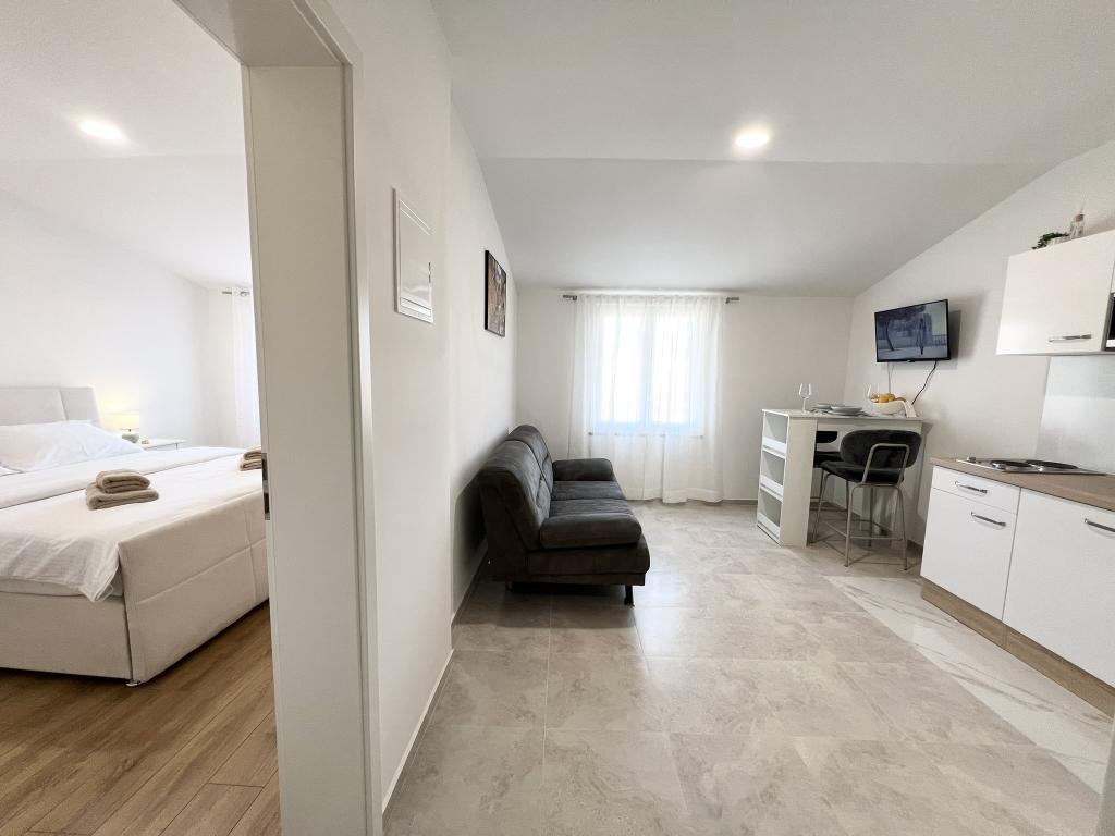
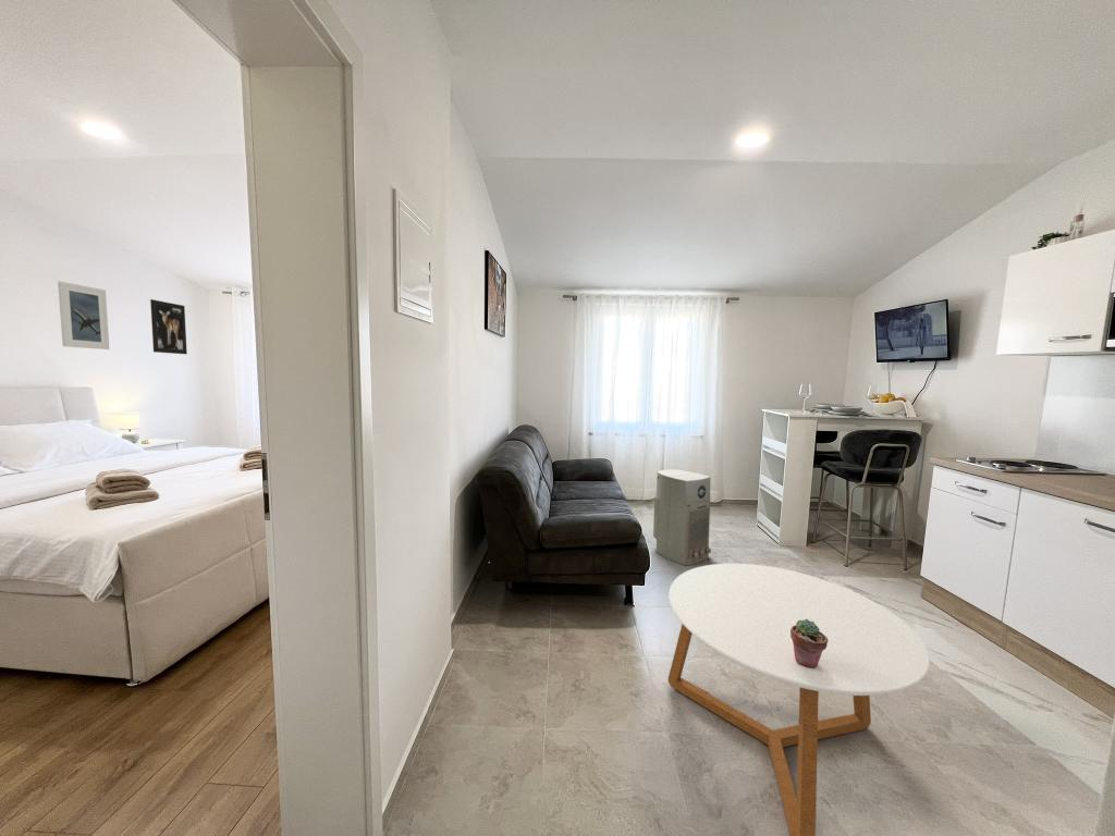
+ coffee table [667,563,931,836]
+ air purifier [652,468,712,566]
+ potted succulent [791,619,829,668]
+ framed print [57,281,111,351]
+ wall art [149,298,188,355]
